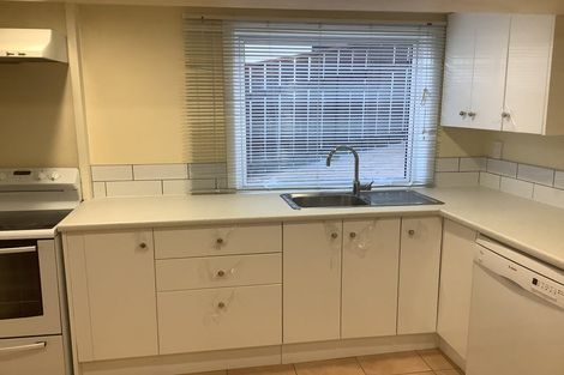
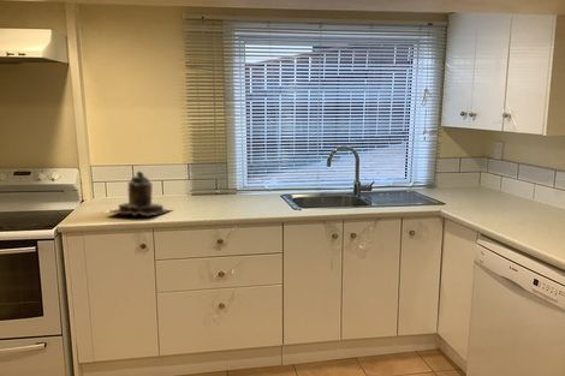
+ teapot [111,171,173,219]
